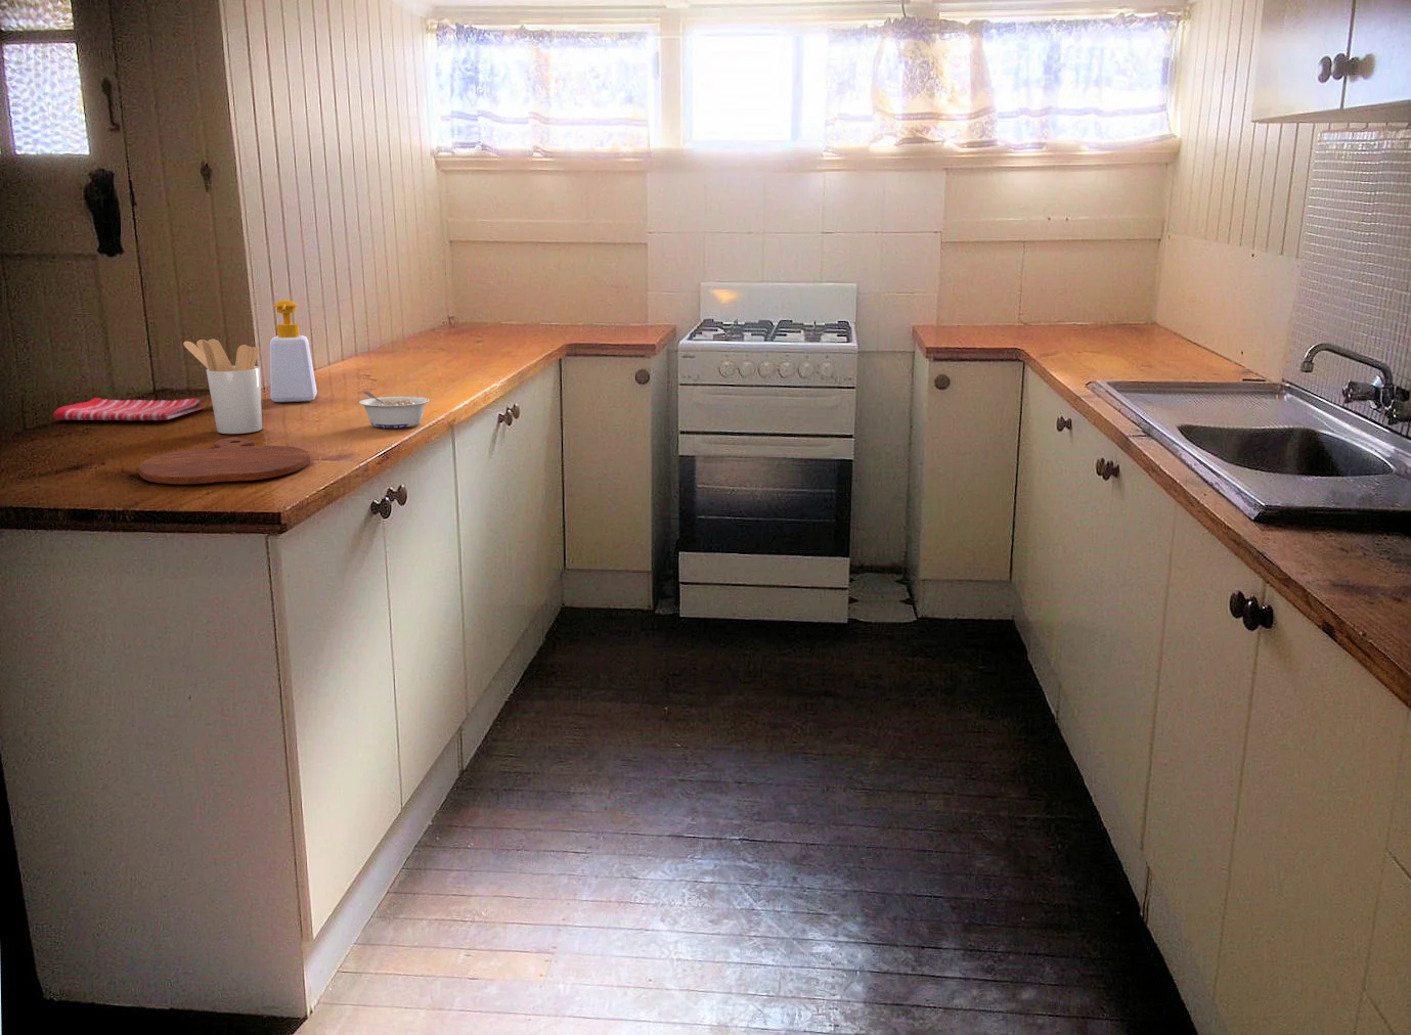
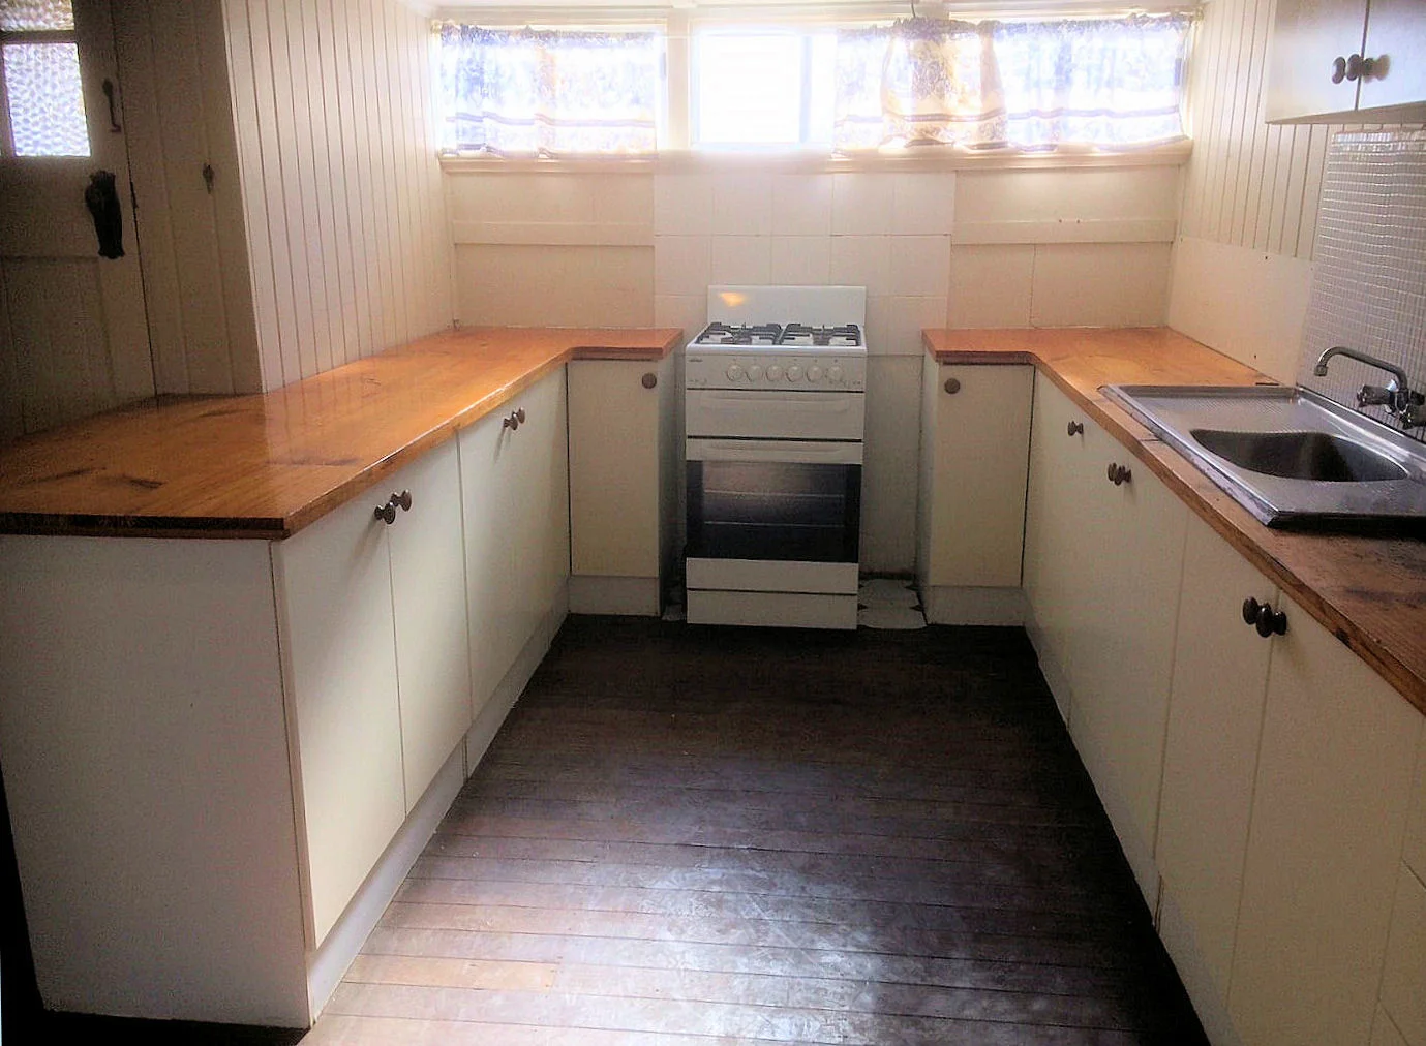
- cutting board [137,436,311,485]
- legume [358,391,431,428]
- utensil holder [182,337,263,435]
- soap bottle [269,299,318,403]
- dish towel [53,396,205,422]
